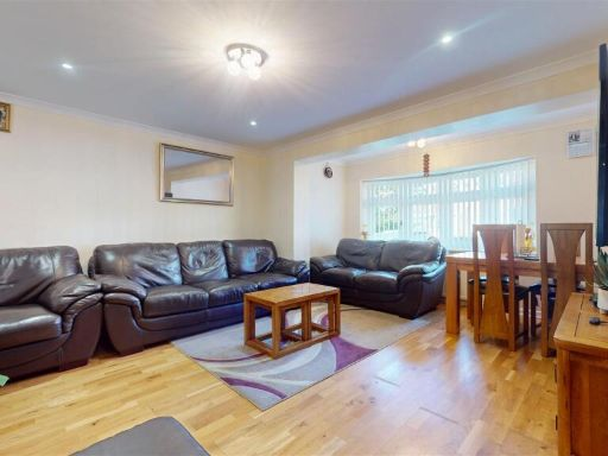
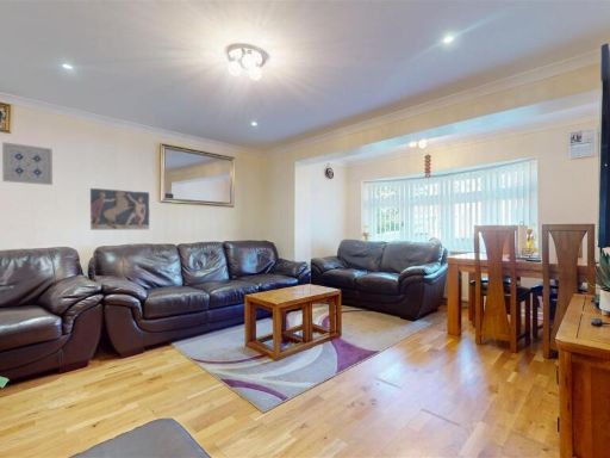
+ relief panel [89,187,150,231]
+ wall art [1,141,54,186]
